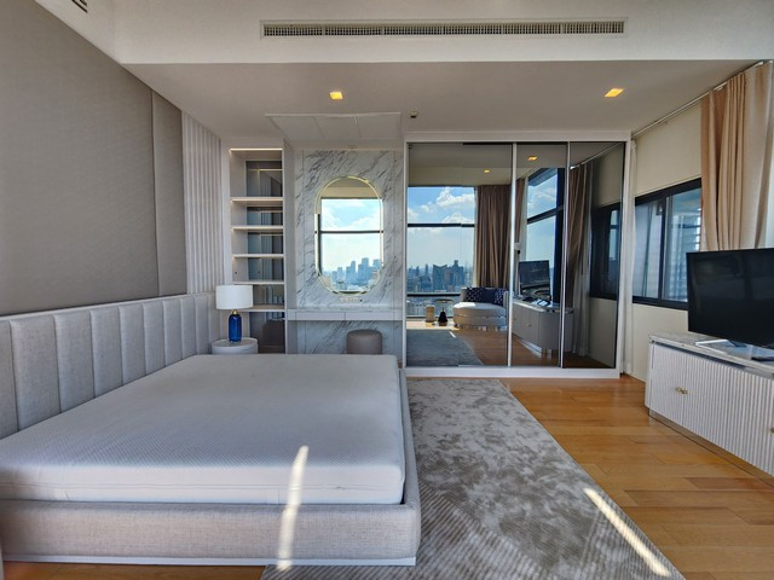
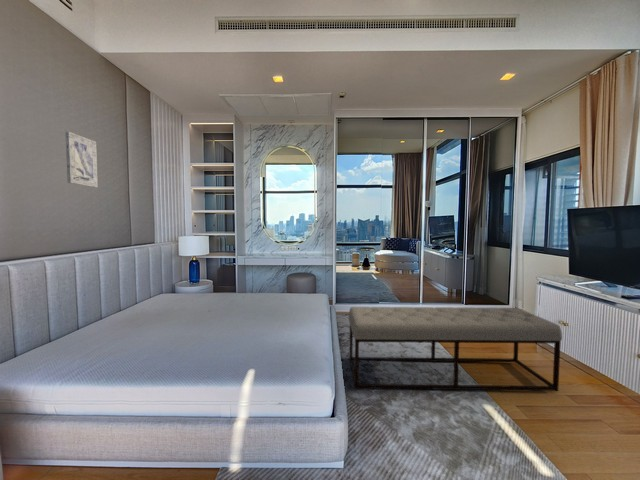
+ bench [347,306,563,392]
+ wall art [64,131,99,188]
